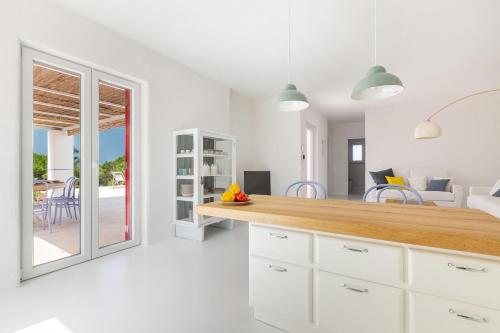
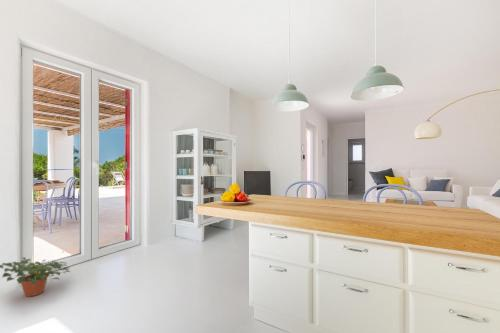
+ potted plant [0,256,71,298]
